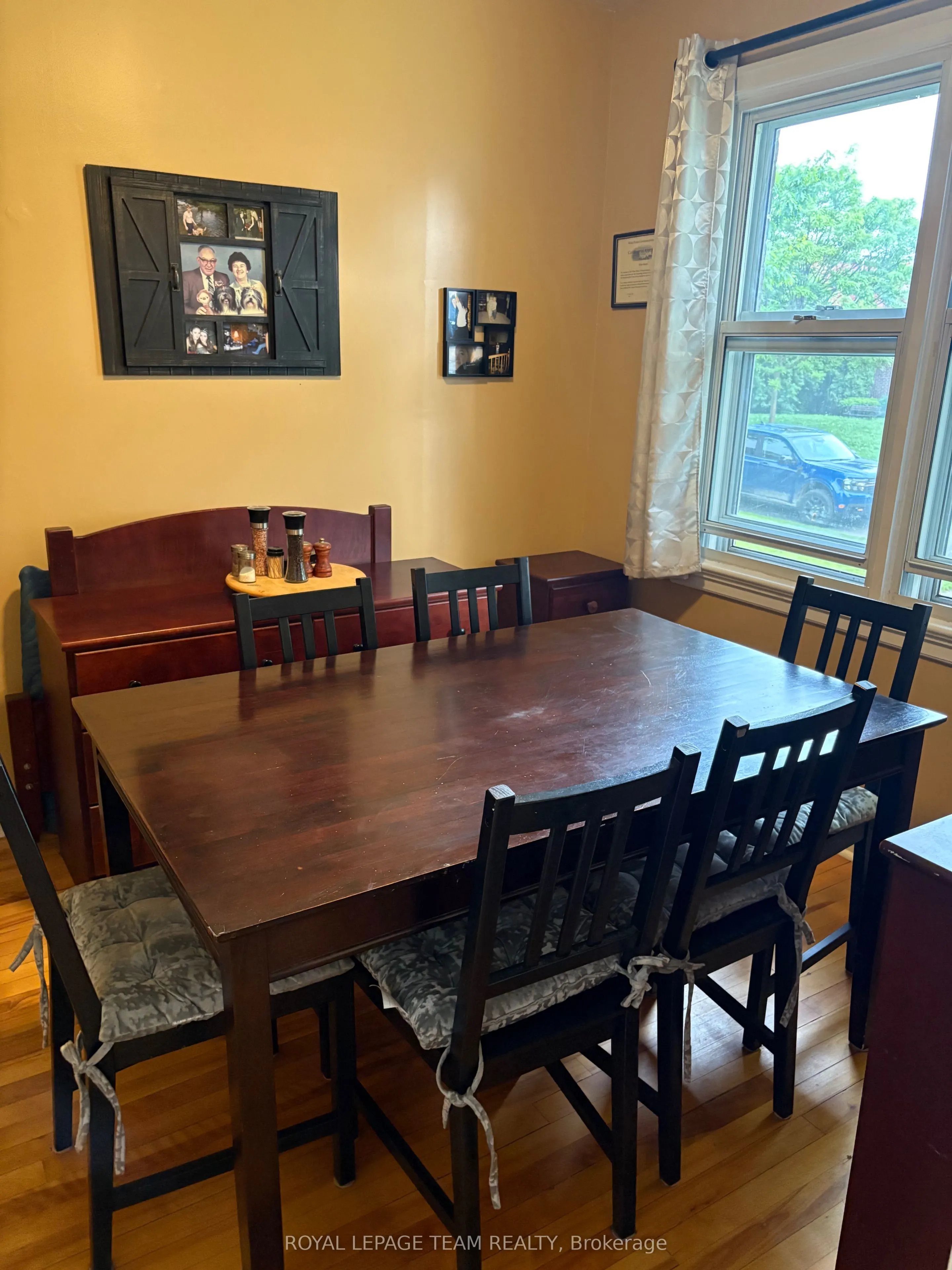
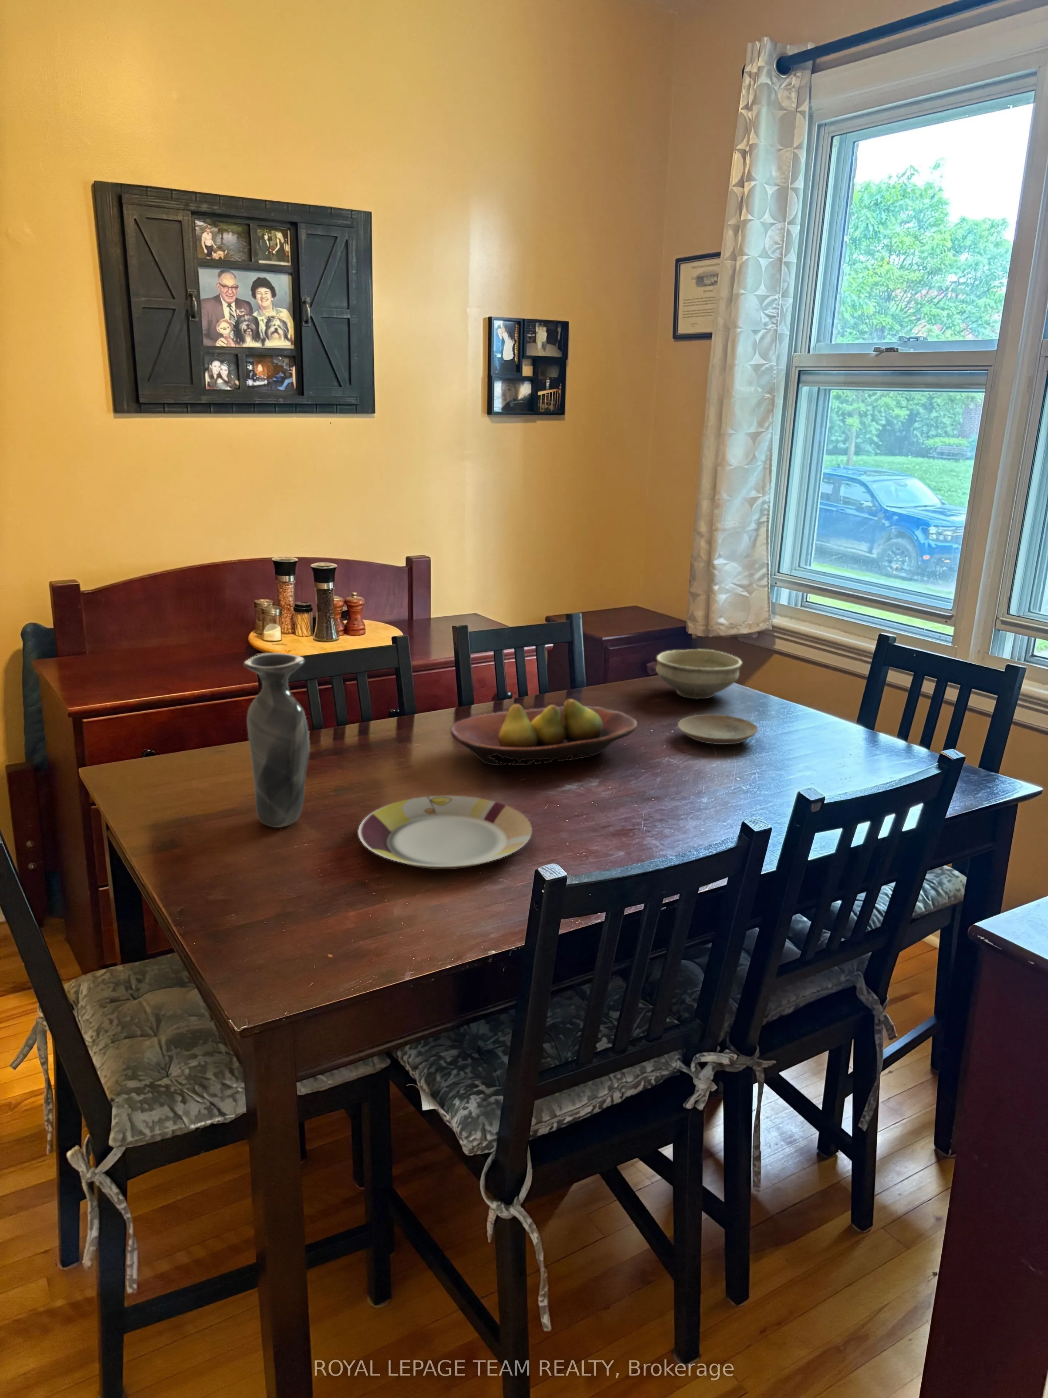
+ plate [677,714,758,744]
+ bowl [655,648,742,699]
+ fruit bowl [450,699,637,766]
+ vase [243,653,310,828]
+ plate [358,796,532,870]
